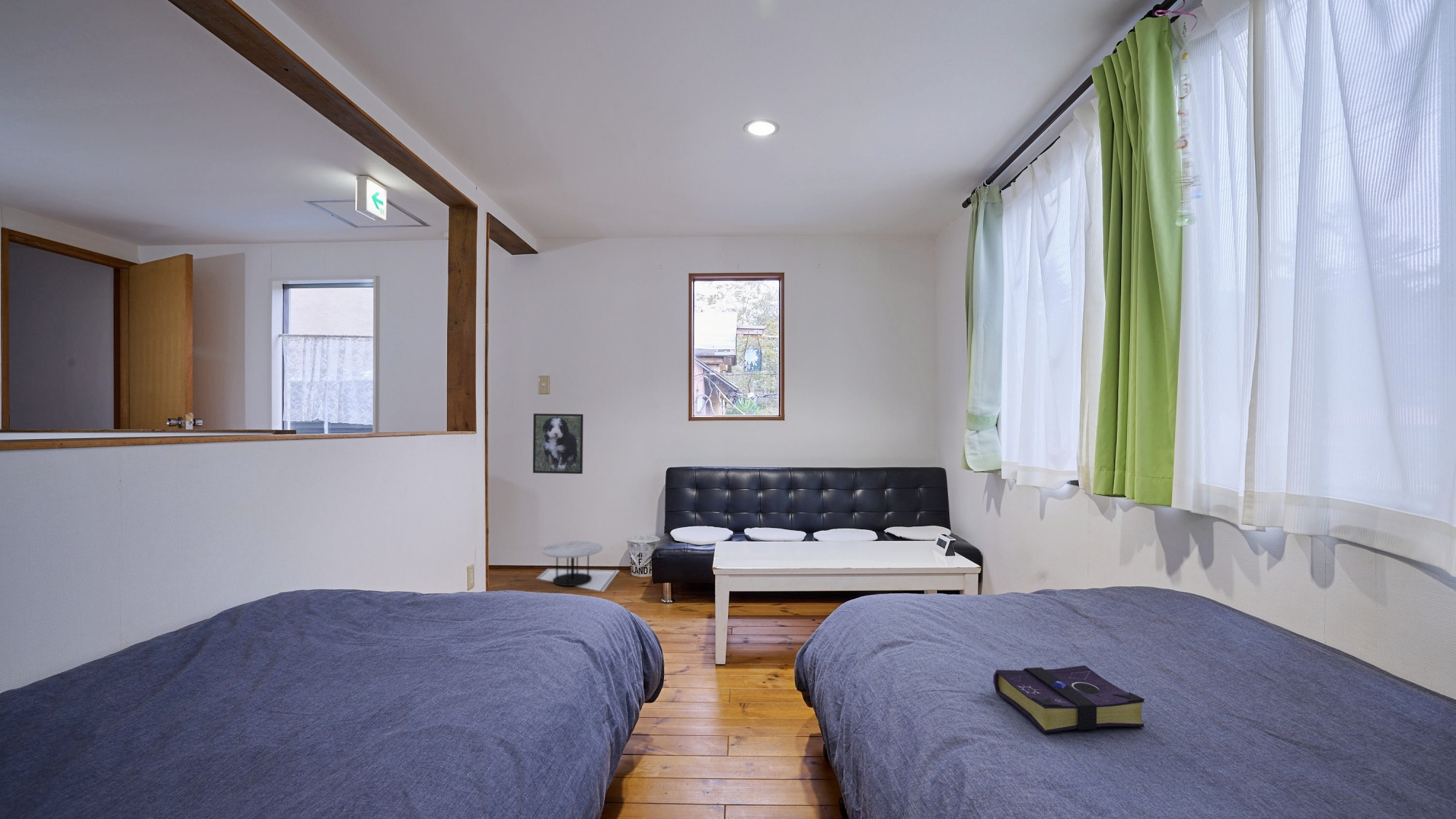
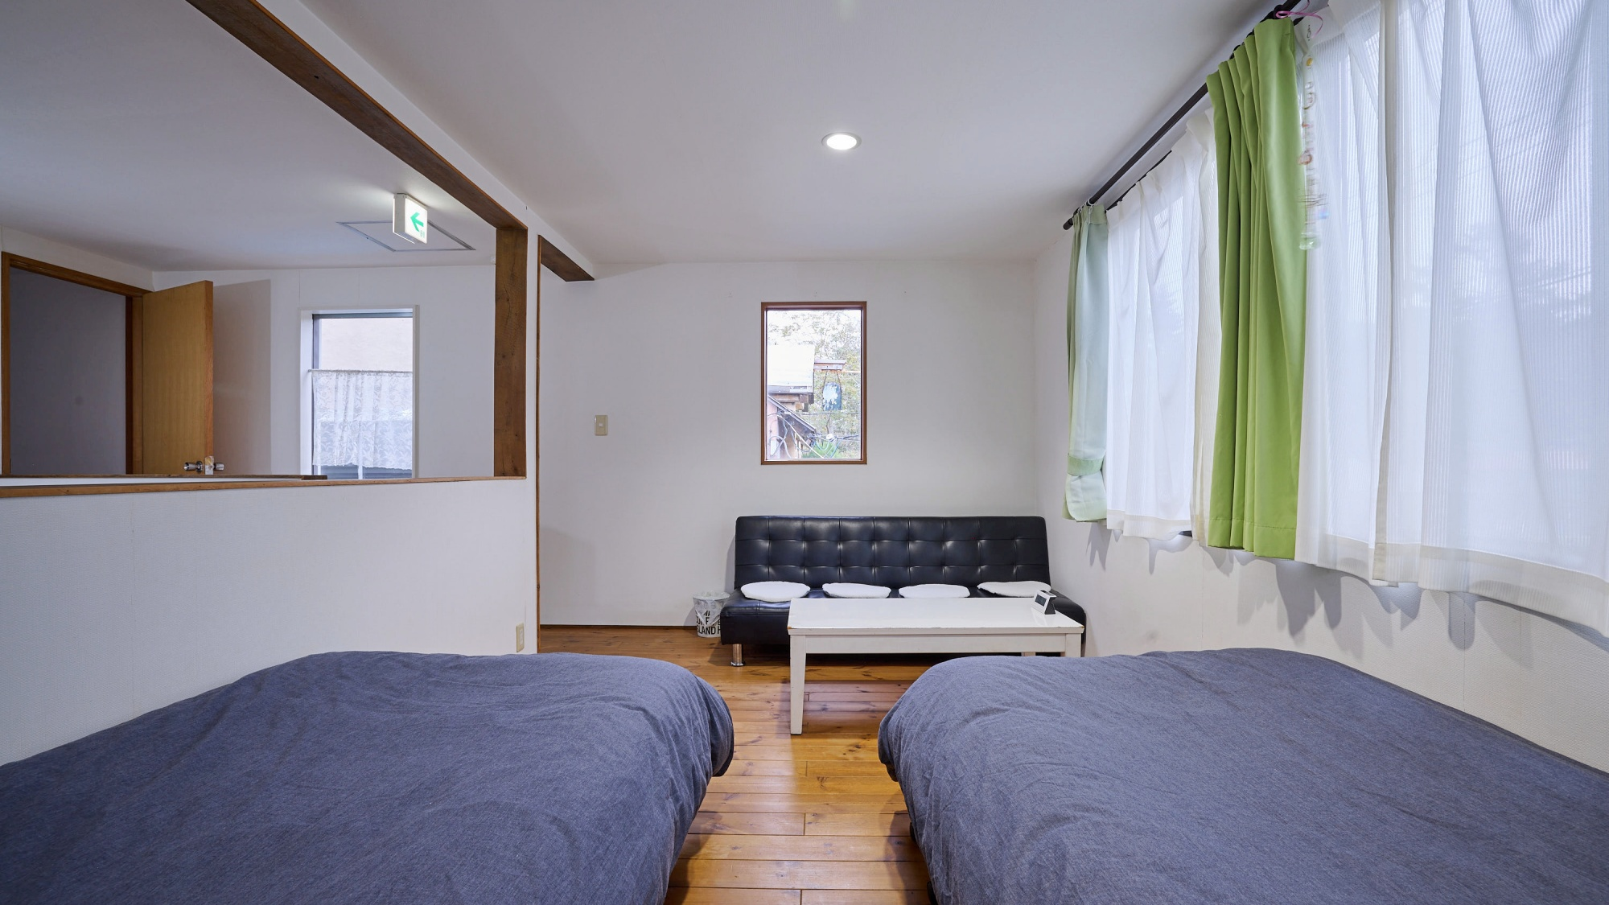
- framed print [532,413,584,475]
- book [993,665,1145,735]
- side table [536,541,620,593]
